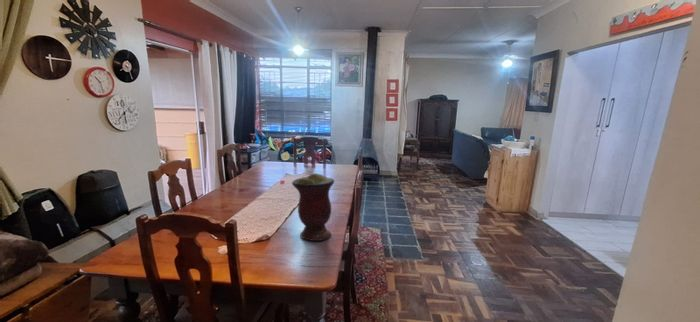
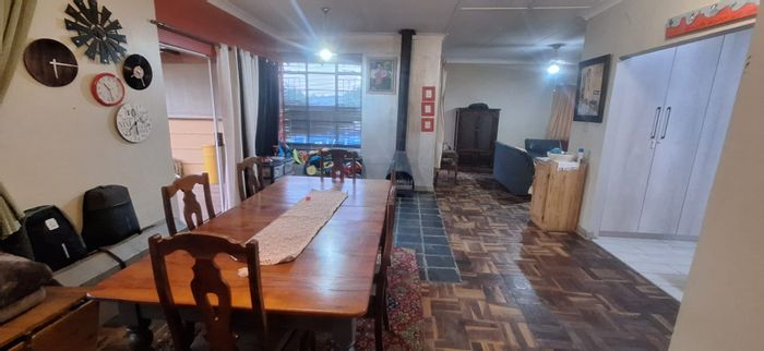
- vase [291,172,335,242]
